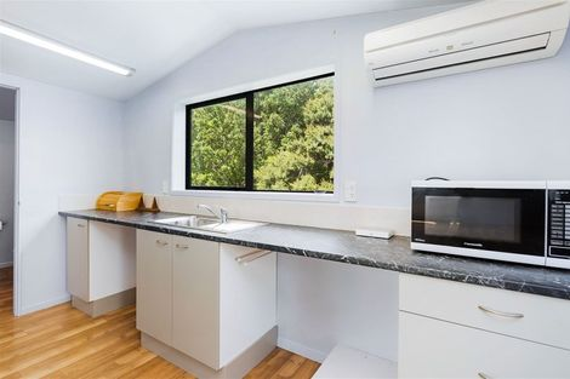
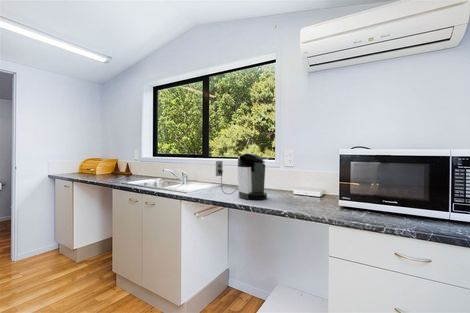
+ coffee maker [215,152,268,201]
